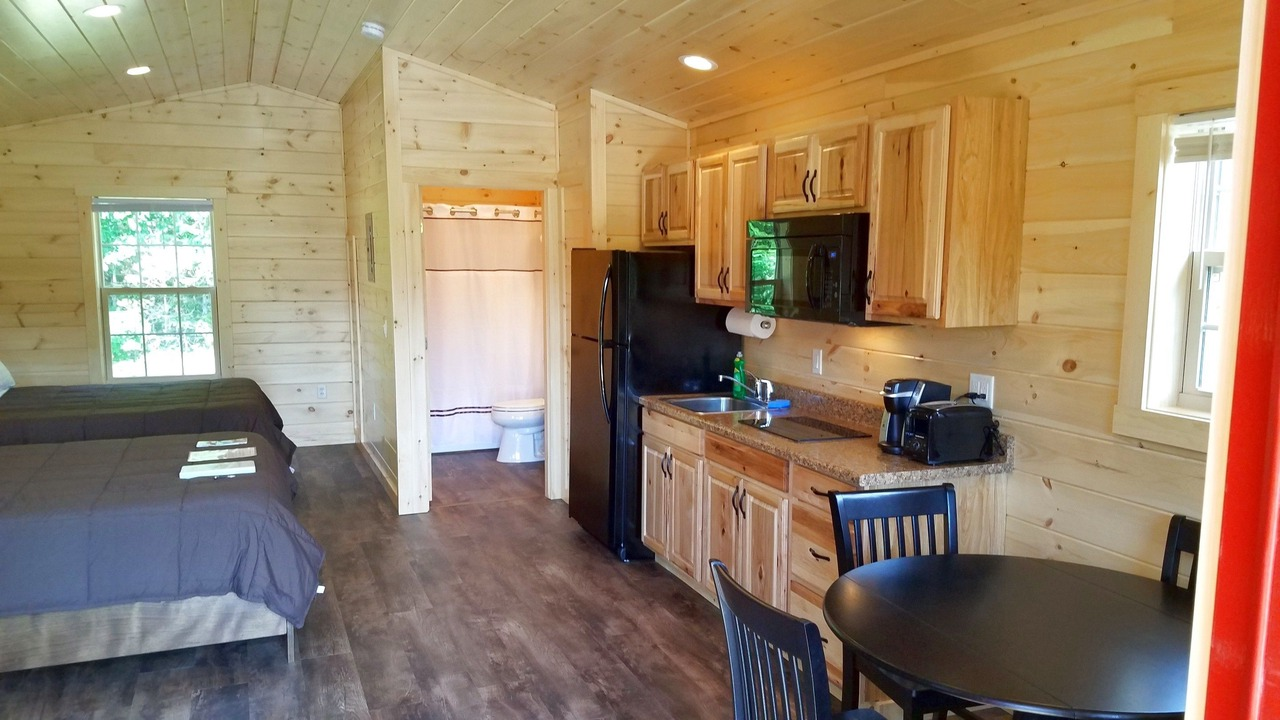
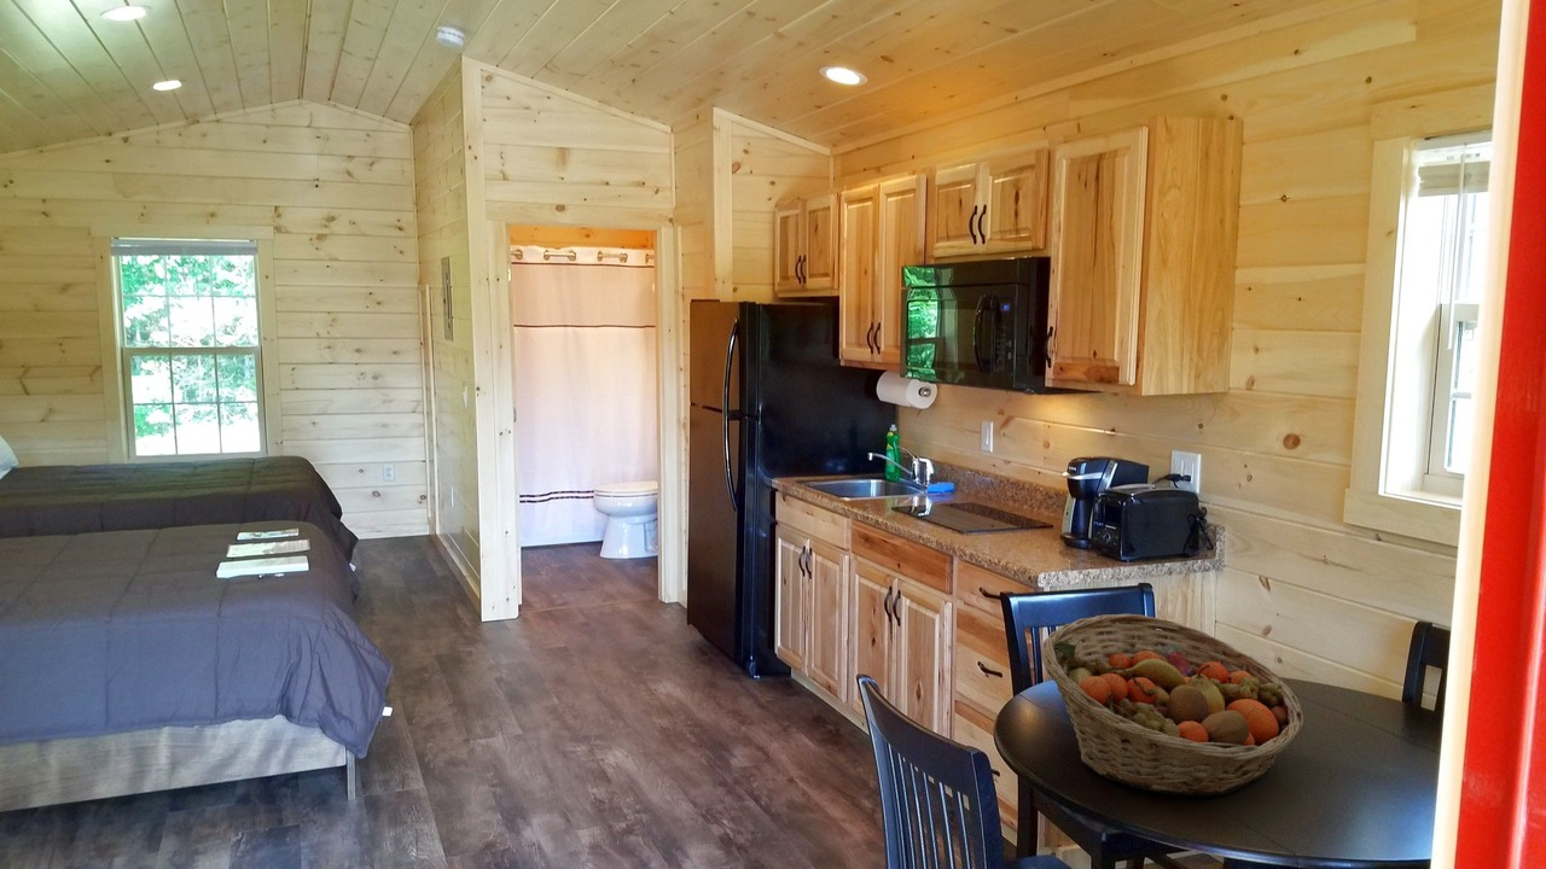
+ fruit basket [1040,613,1304,797]
